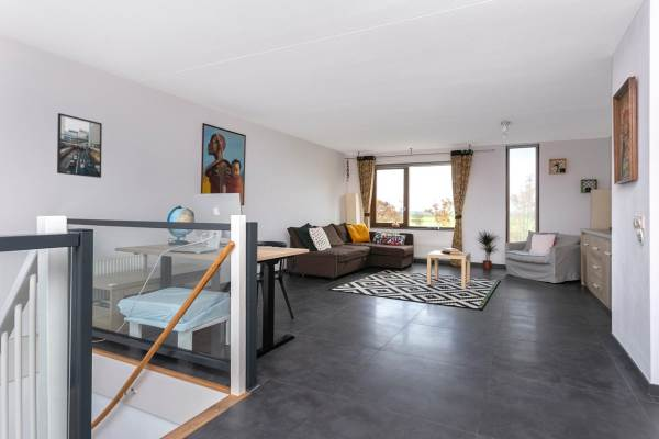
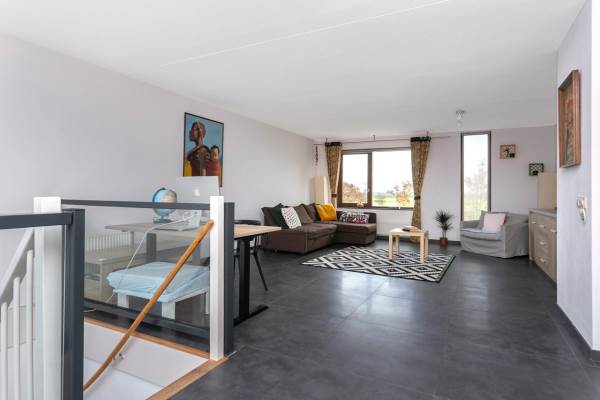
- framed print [56,112,103,179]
